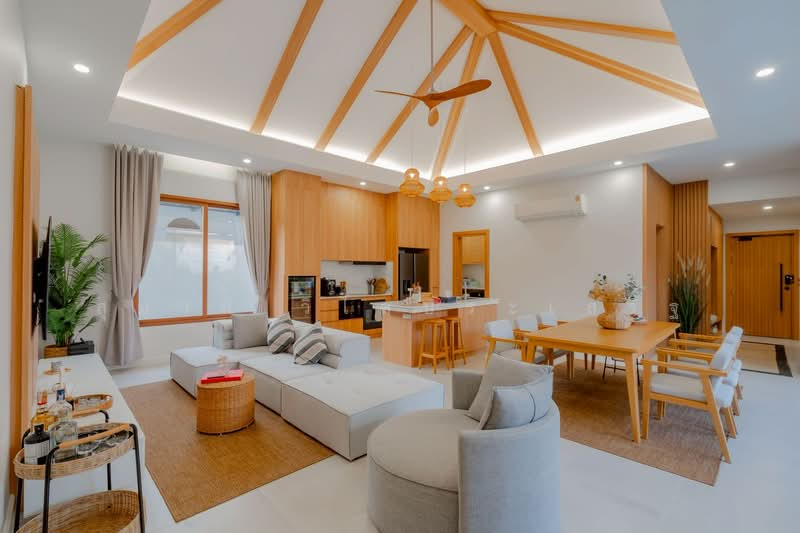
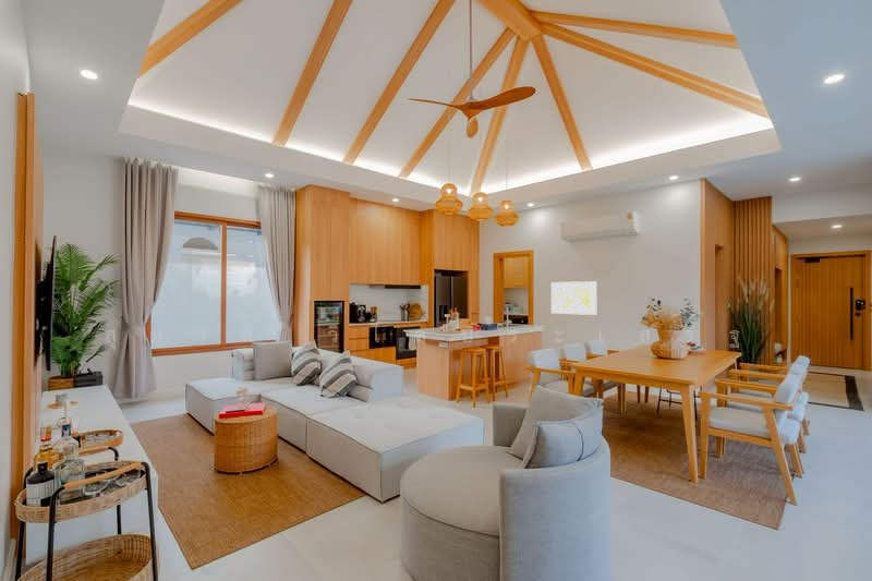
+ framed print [550,280,597,316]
